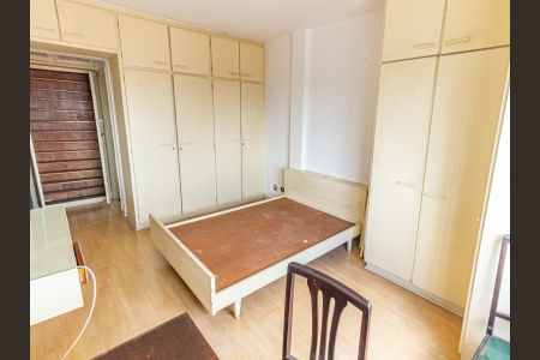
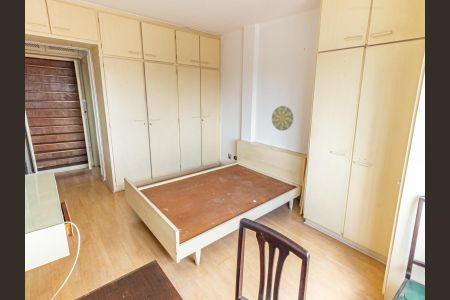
+ decorative plate [271,105,294,132]
